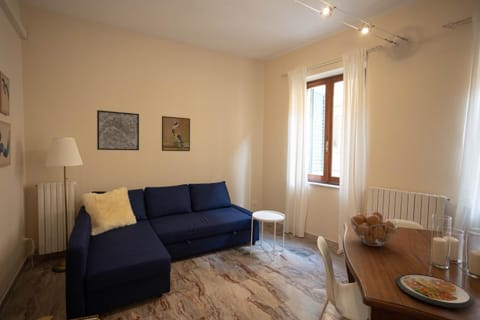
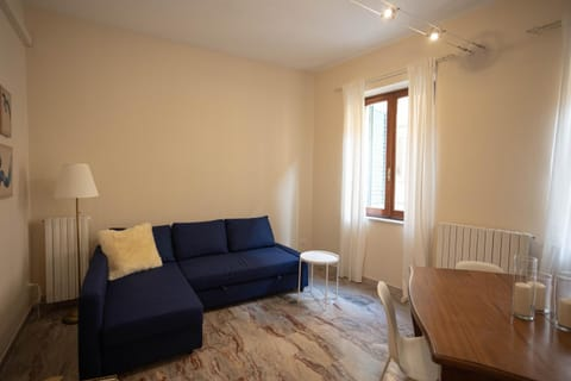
- wall art [96,109,140,151]
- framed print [161,115,191,152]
- dish [395,273,476,310]
- fruit basket [349,210,399,247]
